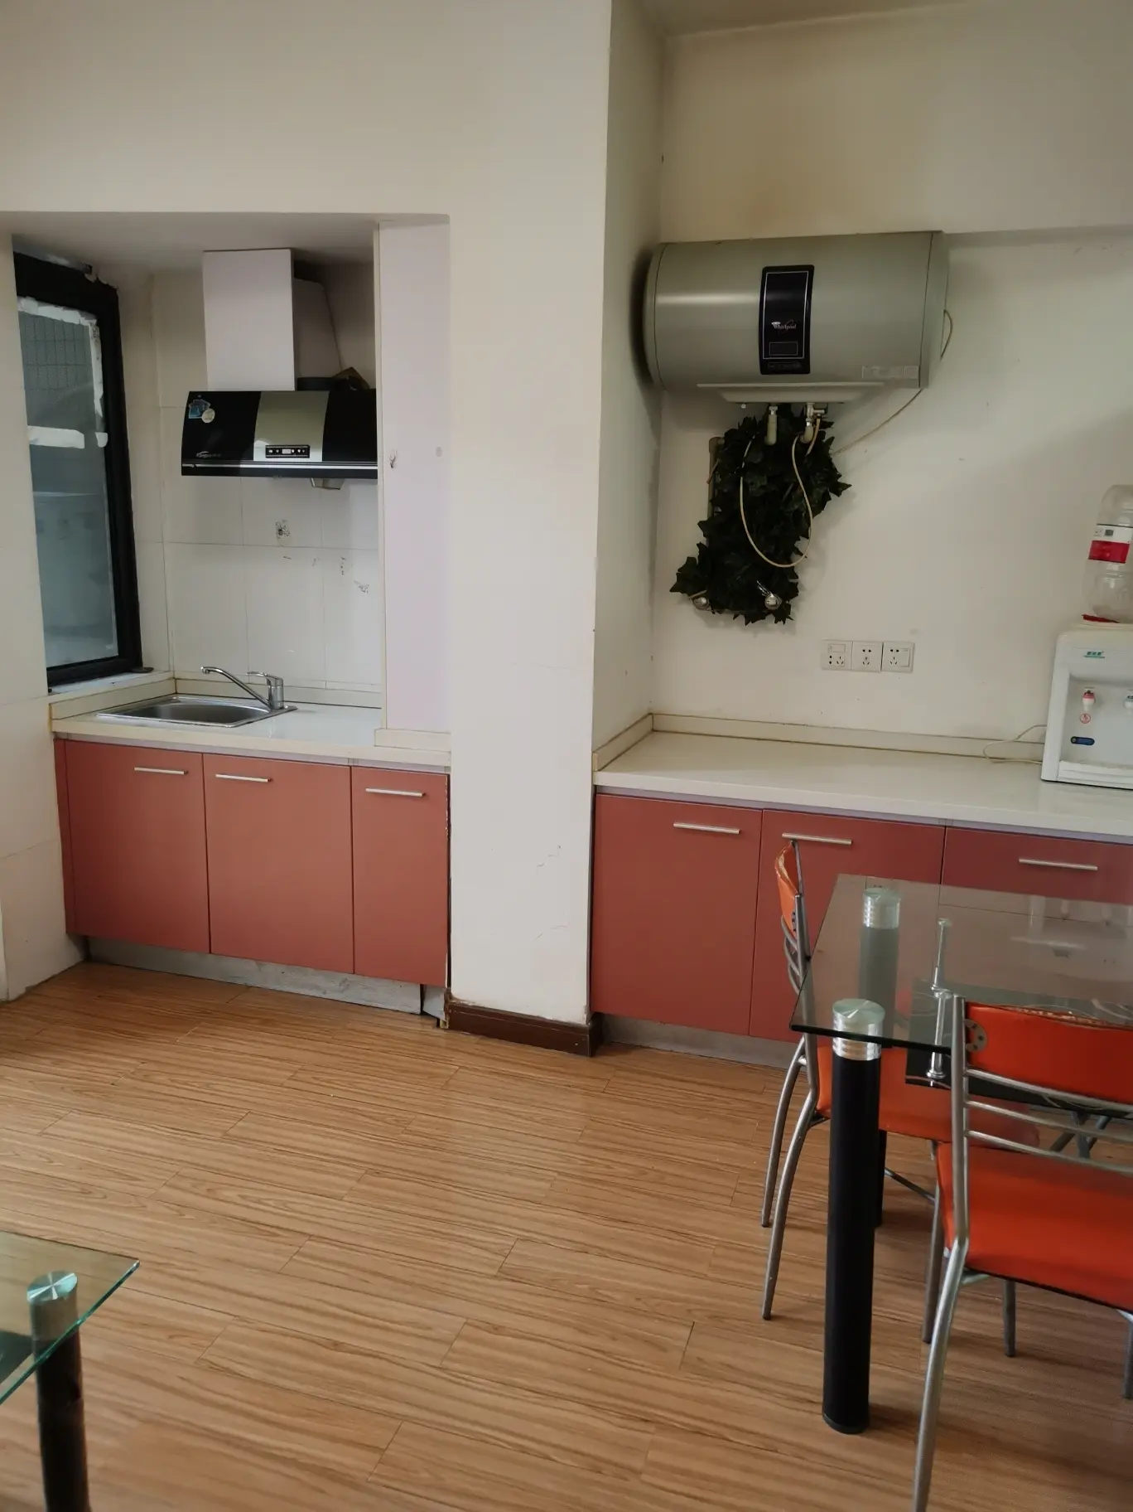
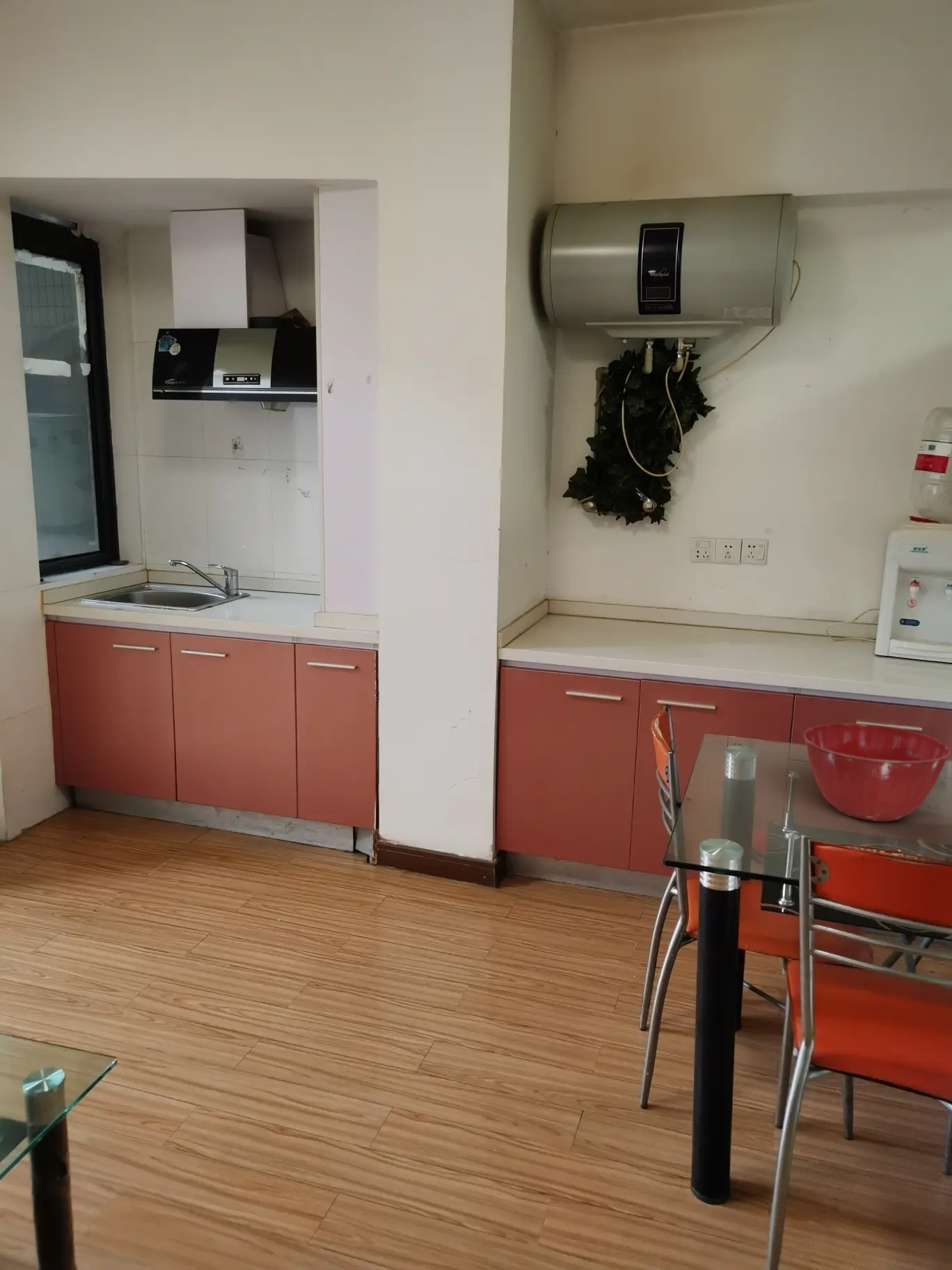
+ mixing bowl [802,723,951,822]
